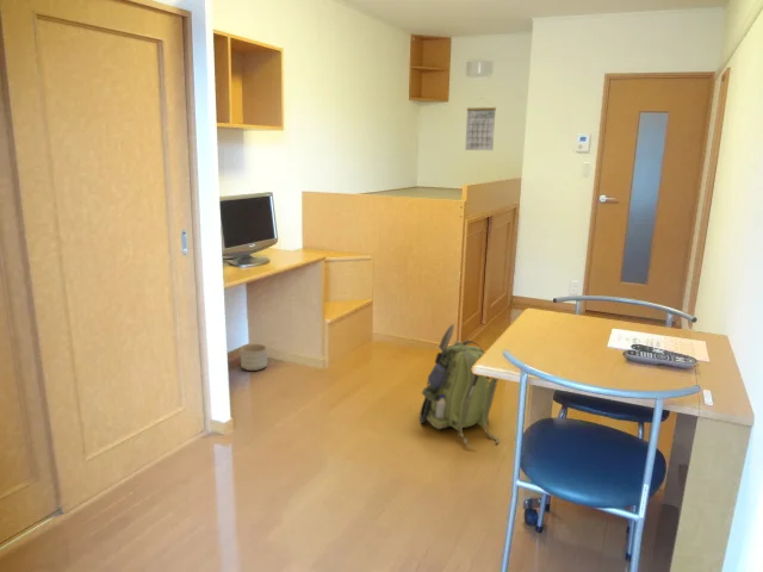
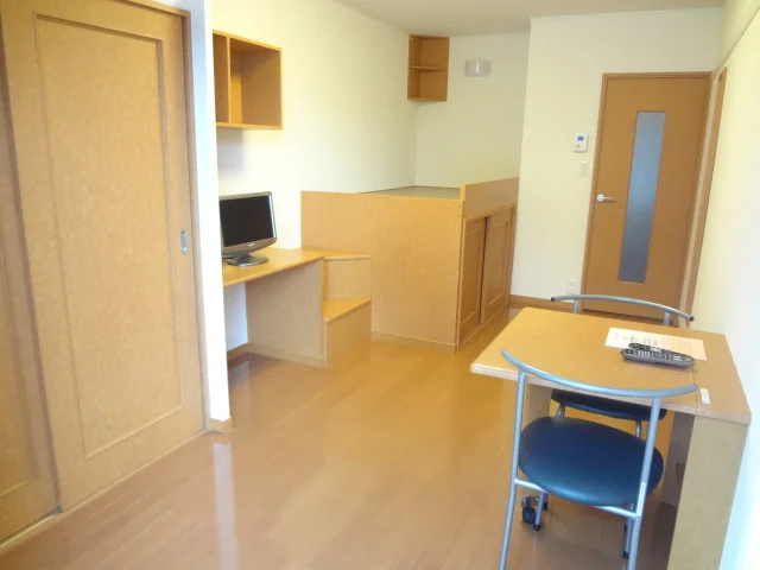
- planter [240,343,268,372]
- backpack [418,323,500,448]
- calendar [464,98,497,151]
